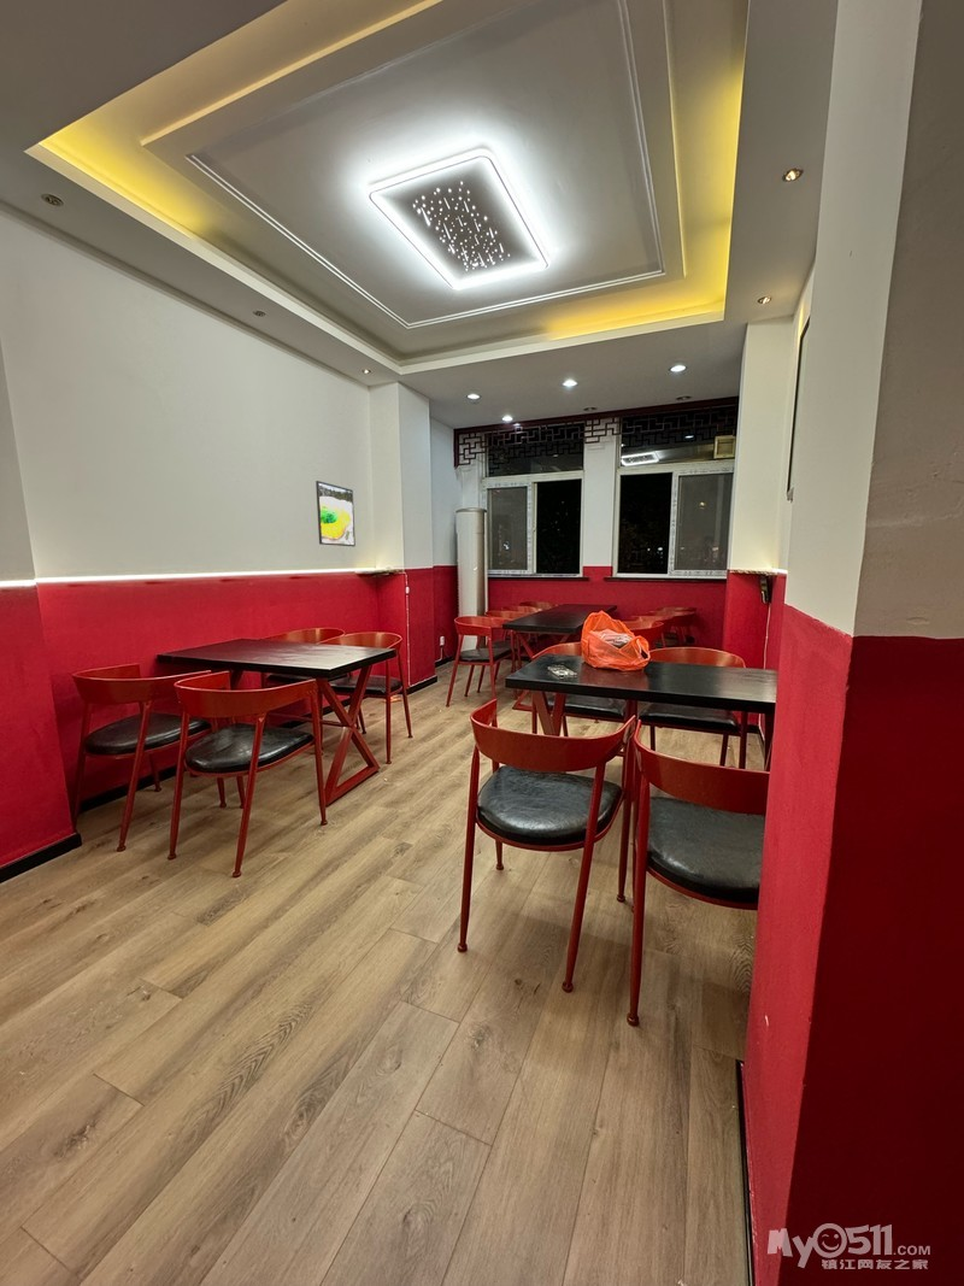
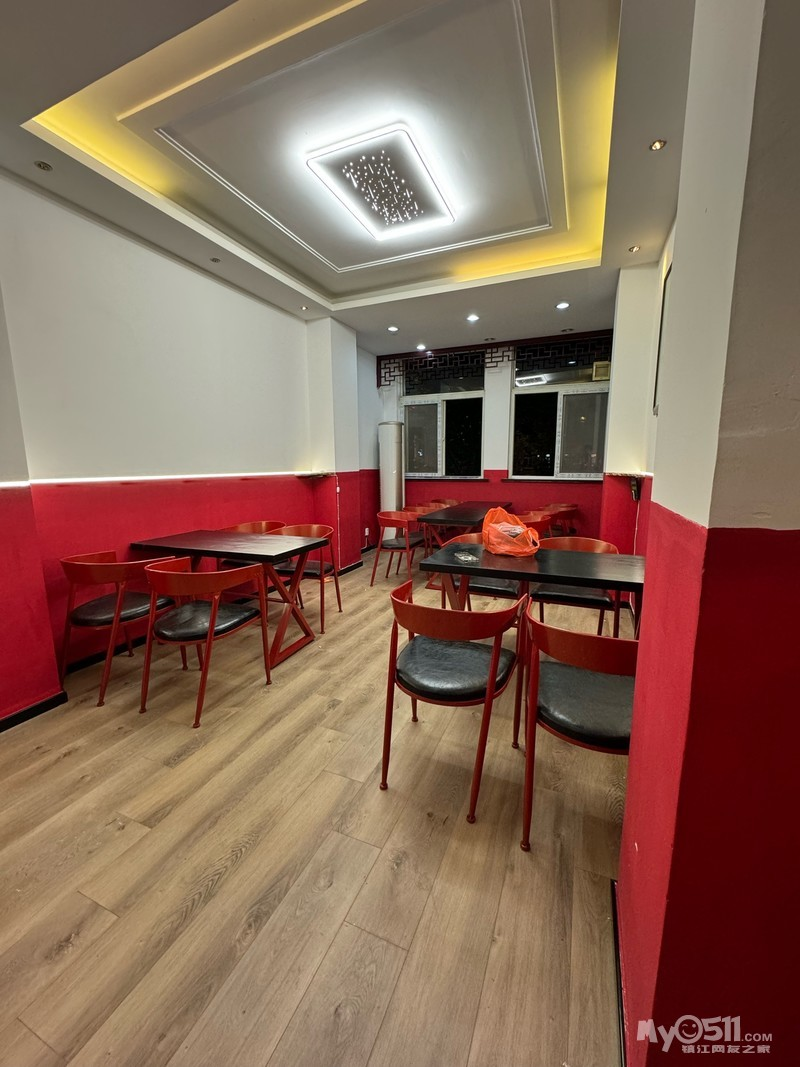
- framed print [315,480,357,547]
